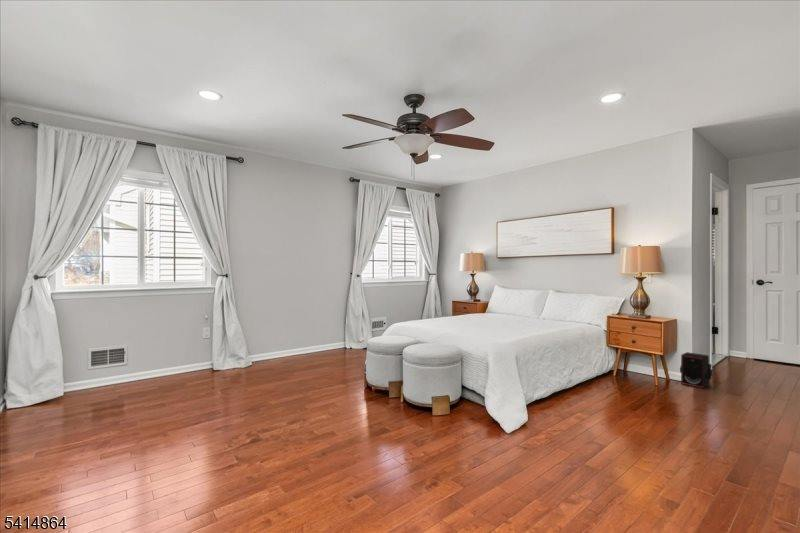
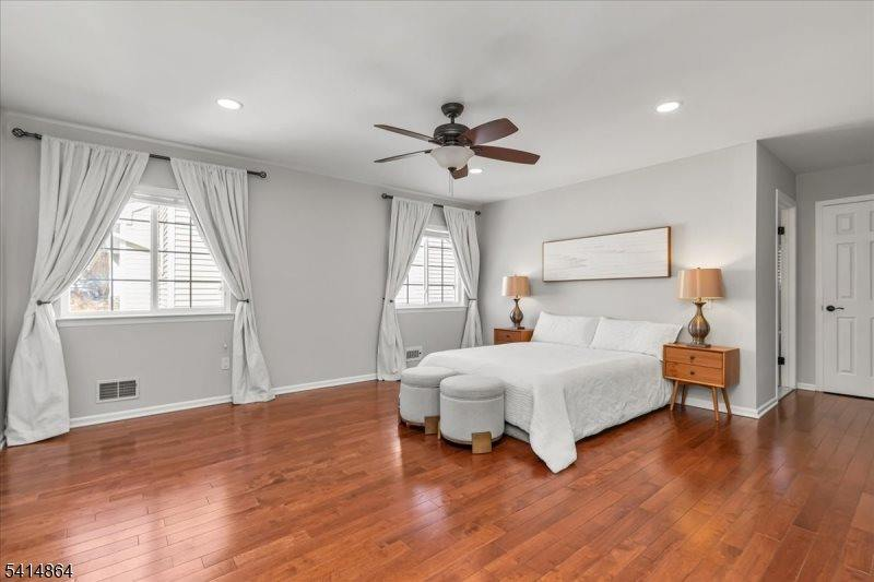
- stereo [679,351,713,390]
